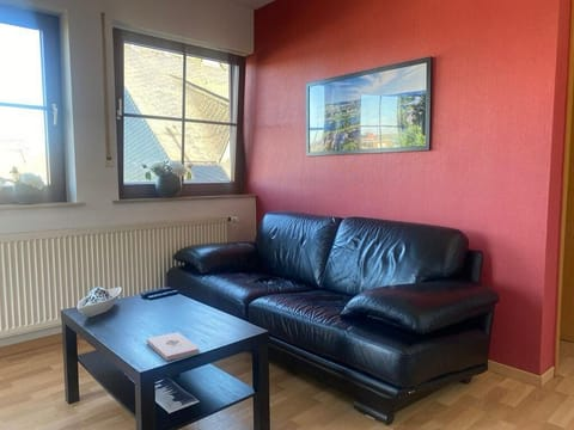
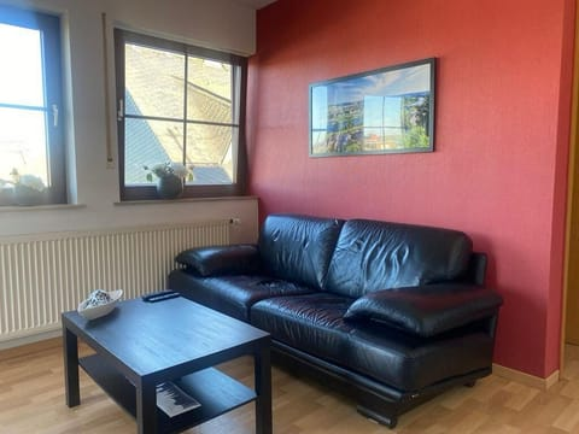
- notepad [146,331,200,362]
